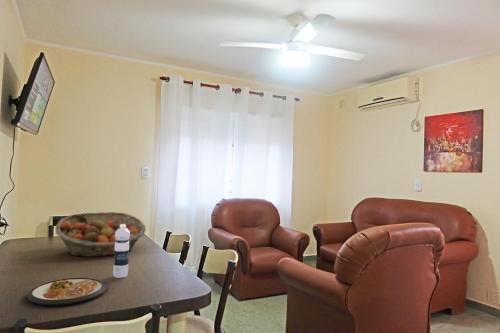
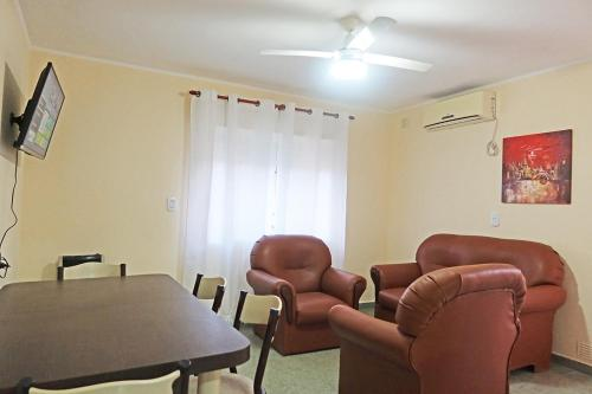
- dish [26,277,108,306]
- water bottle [112,224,130,279]
- fruit basket [54,211,147,258]
